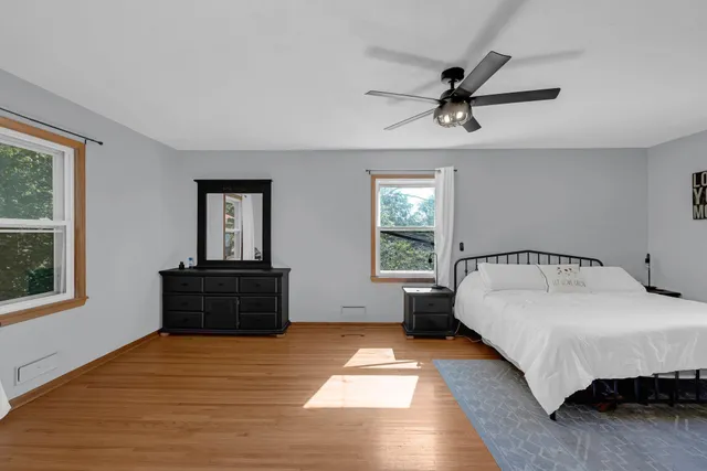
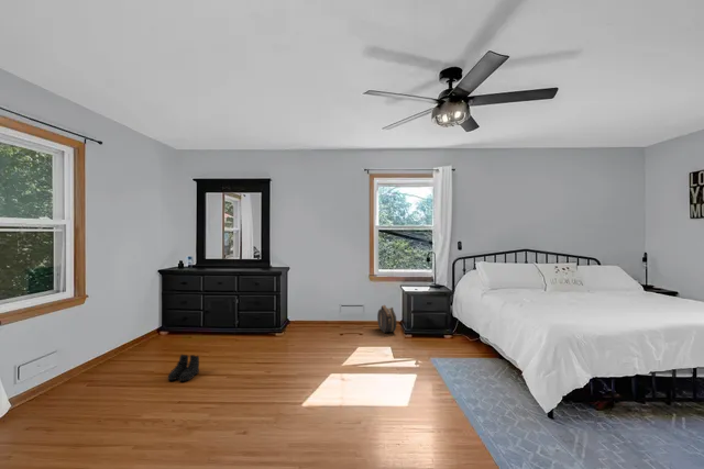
+ boots [166,354,200,382]
+ hat box [376,304,398,334]
